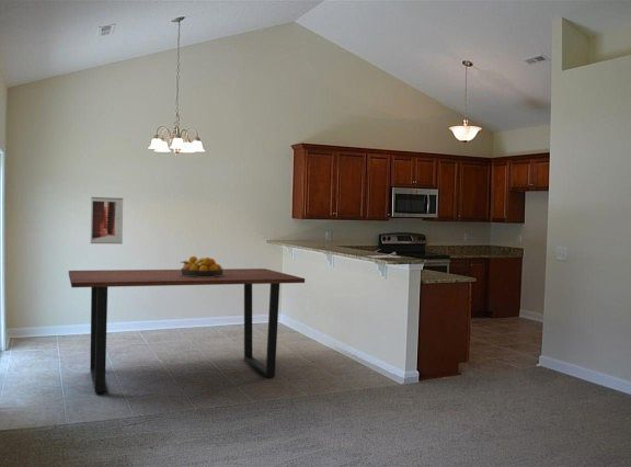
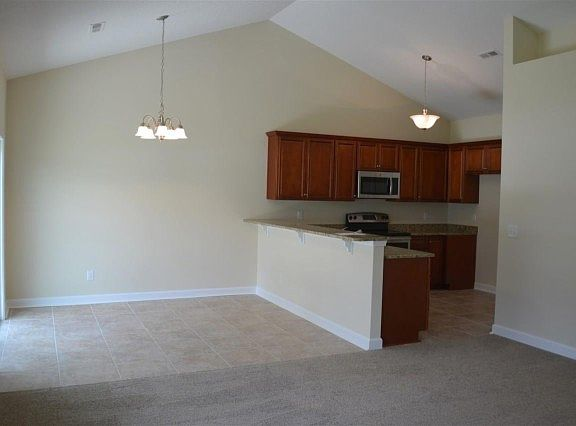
- wall art [90,196,124,244]
- fruit bowl [180,255,223,277]
- dining table [68,267,306,394]
